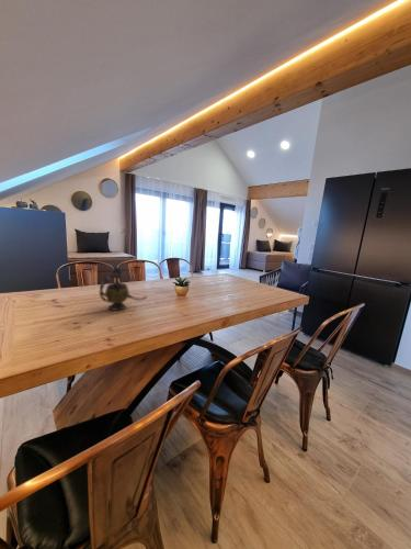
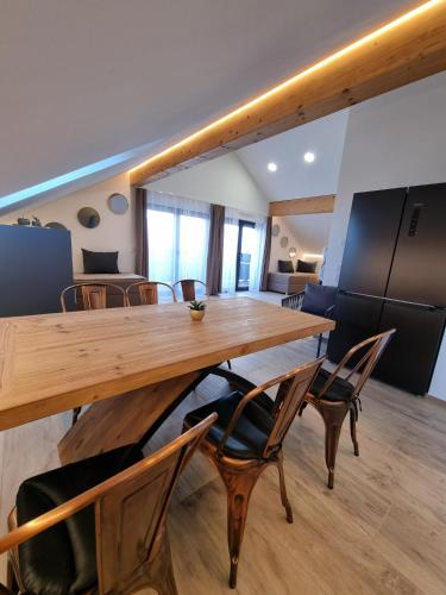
- teapot [98,266,148,312]
